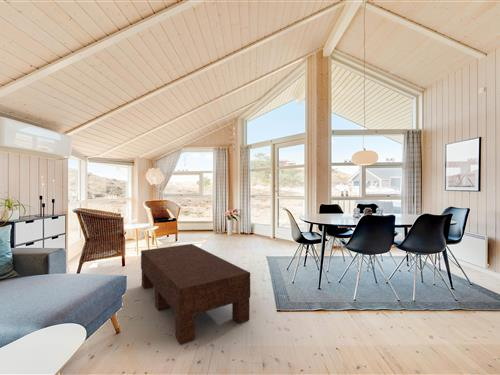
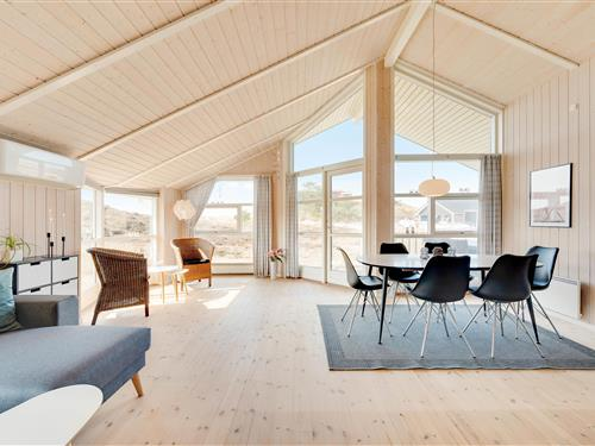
- coffee table [140,243,251,346]
